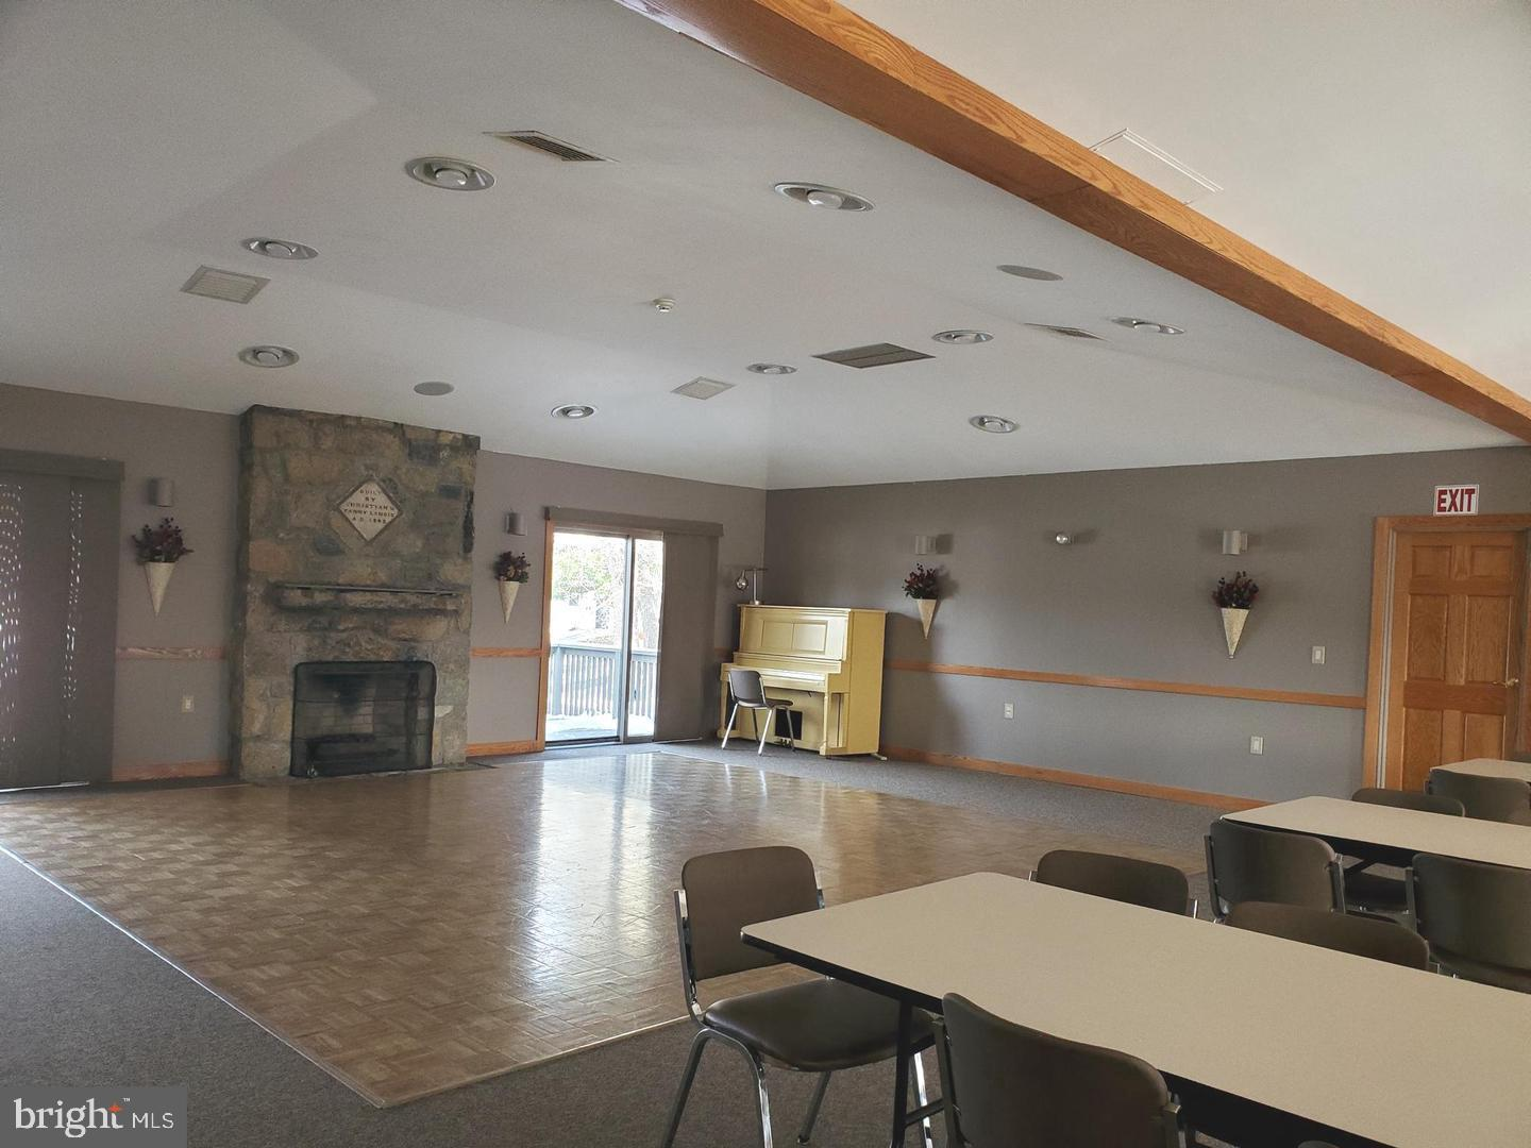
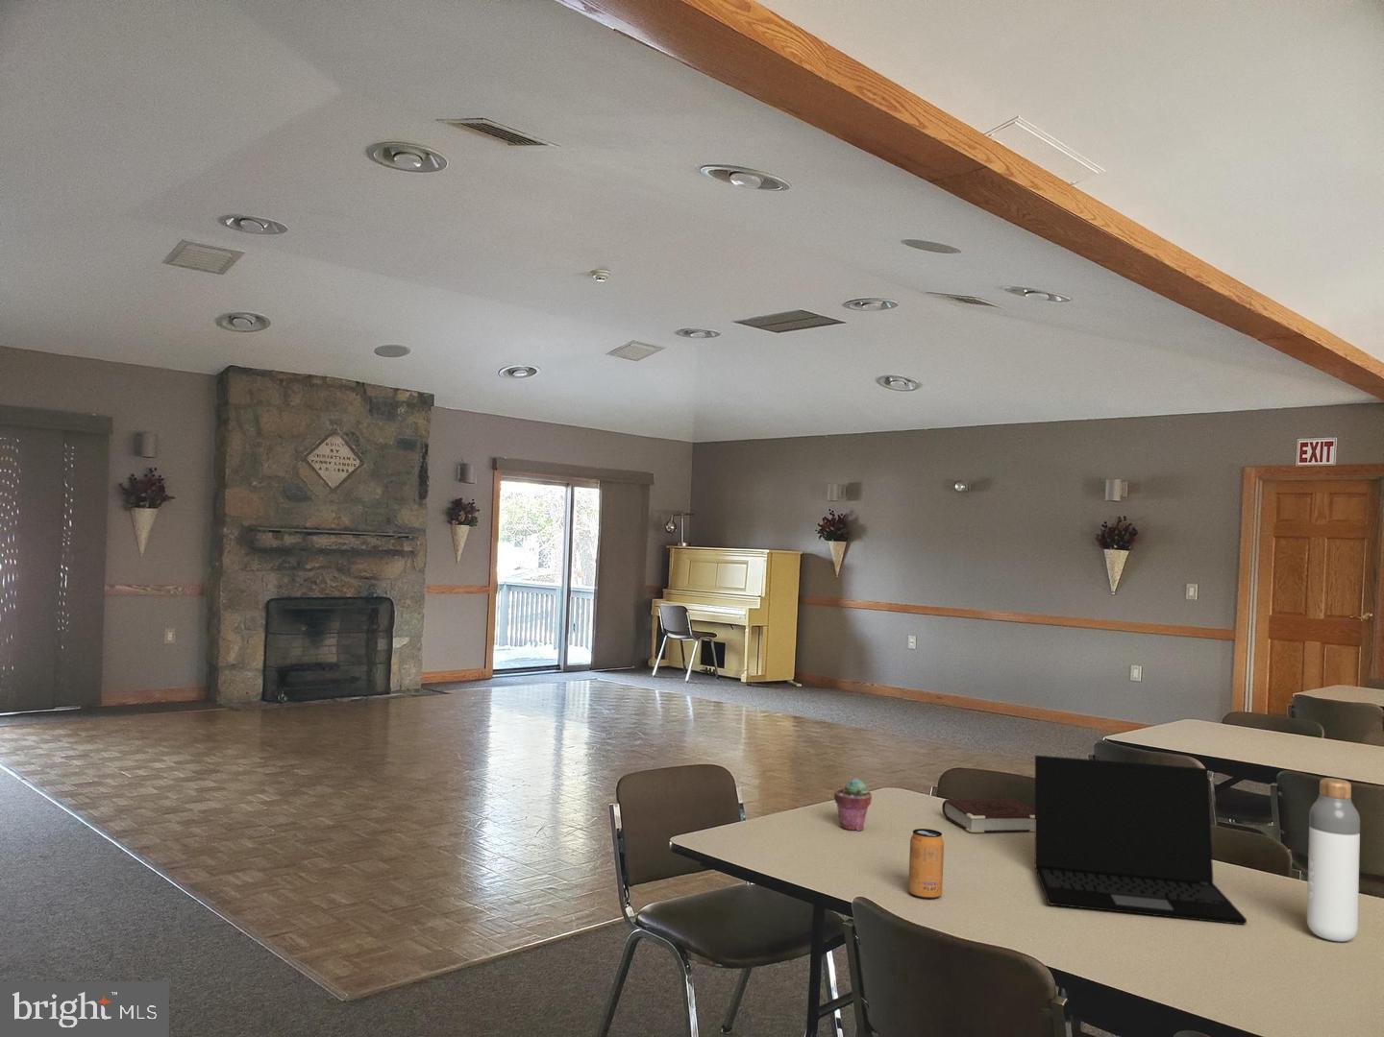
+ potted succulent [834,777,873,831]
+ laptop [1034,755,1248,926]
+ bottle [1307,777,1361,942]
+ book [940,798,1035,833]
+ beverage can [908,828,945,900]
